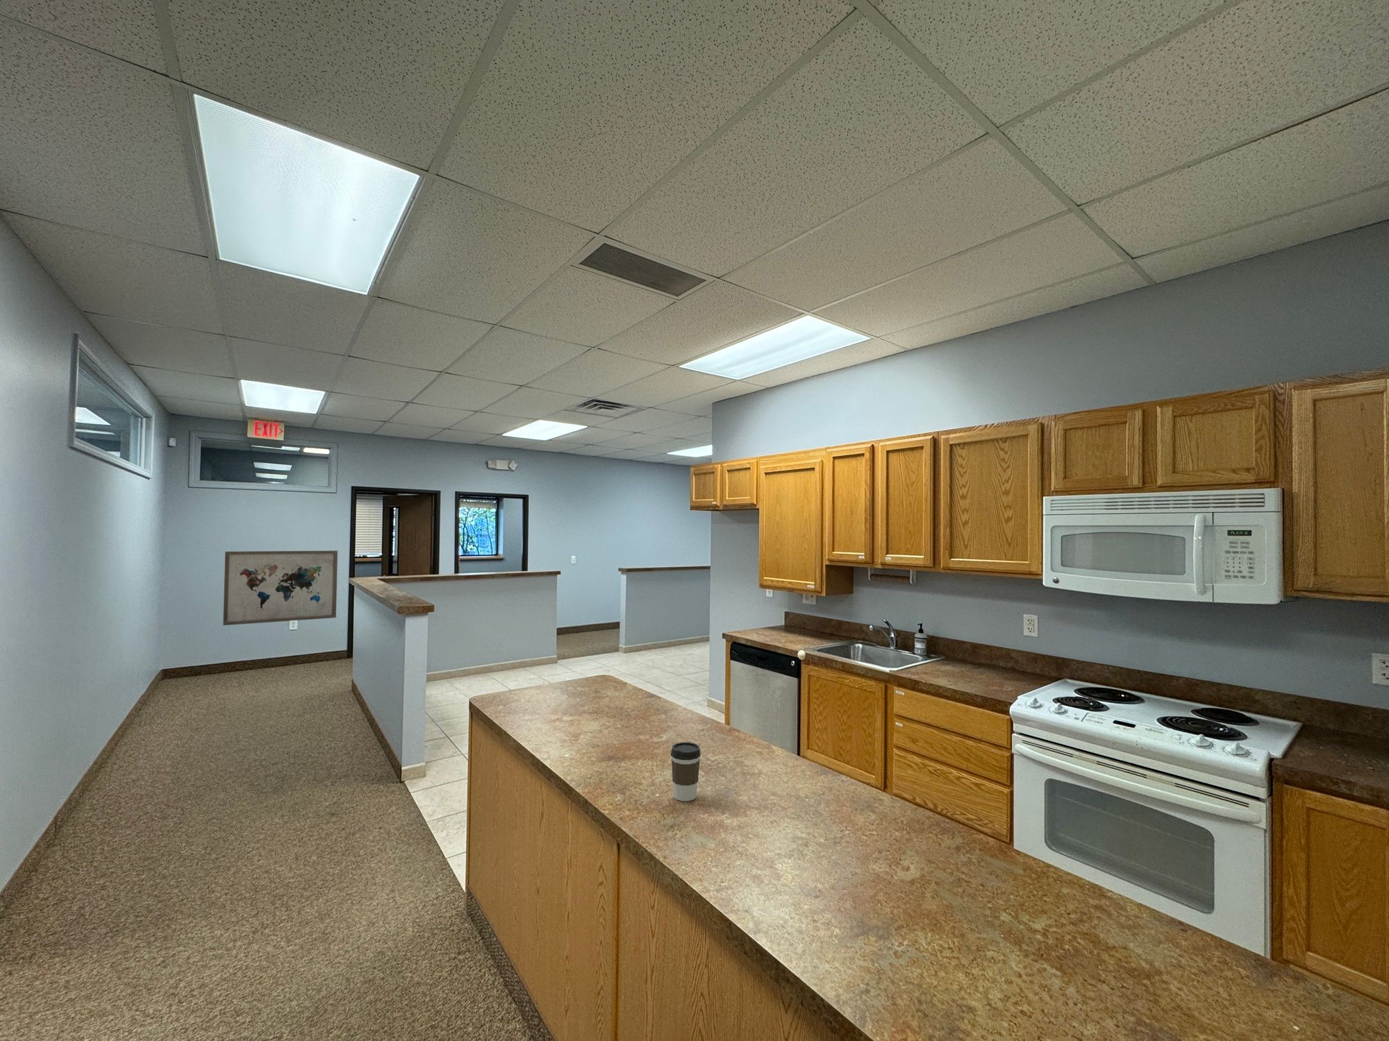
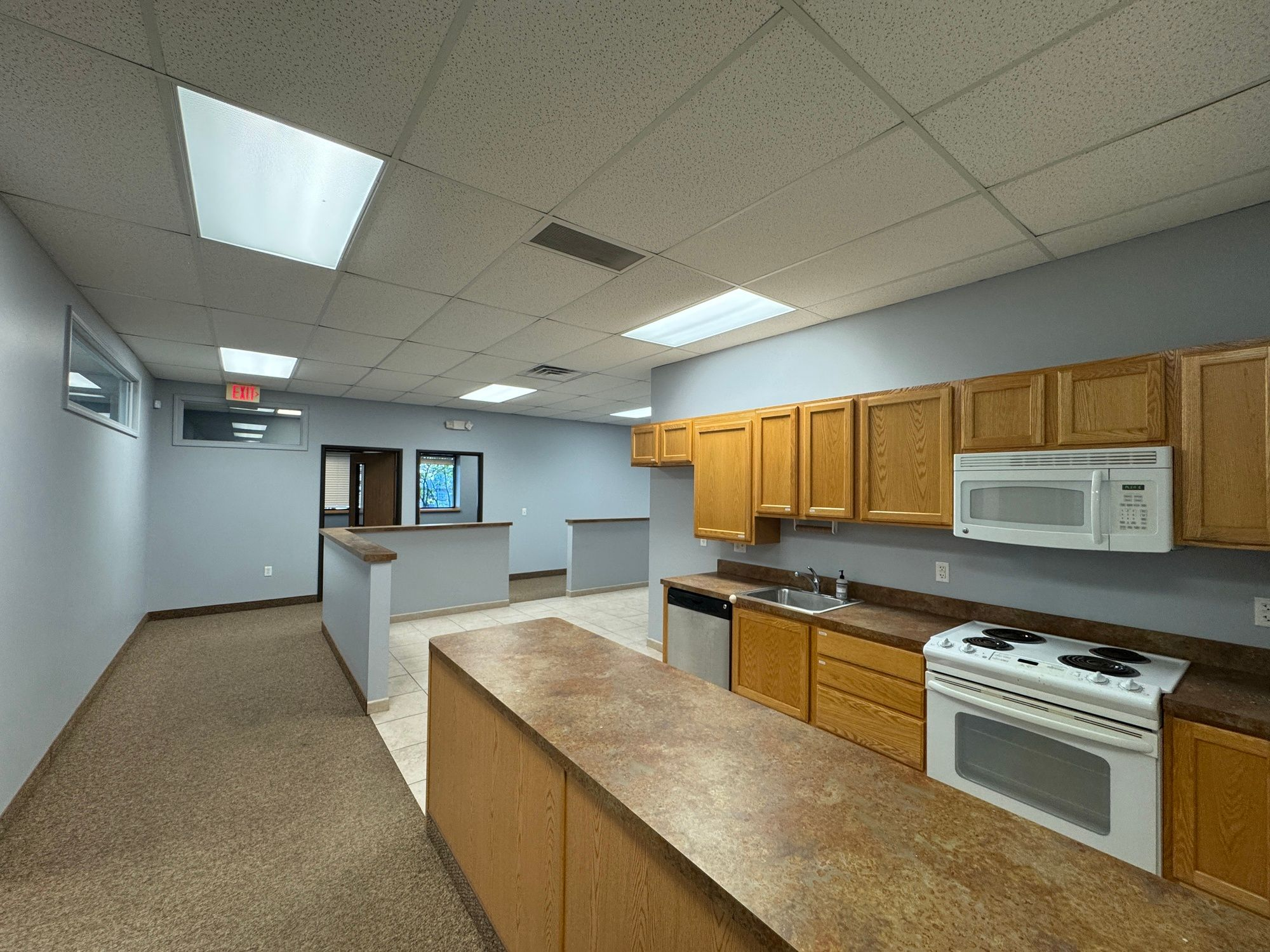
- coffee cup [670,741,701,802]
- wall art [222,550,338,625]
